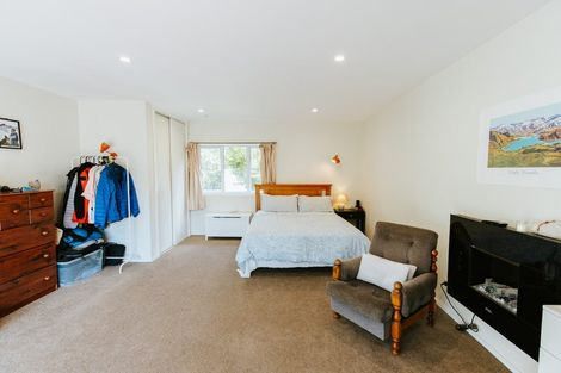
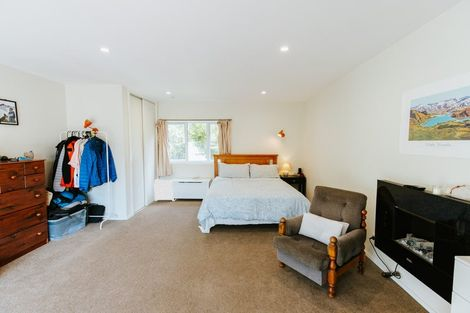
+ storage bin [153,178,177,202]
